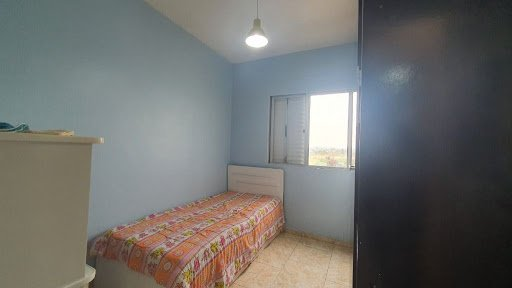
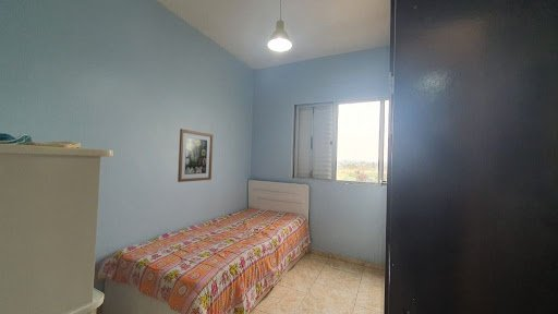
+ wall art [177,128,214,183]
